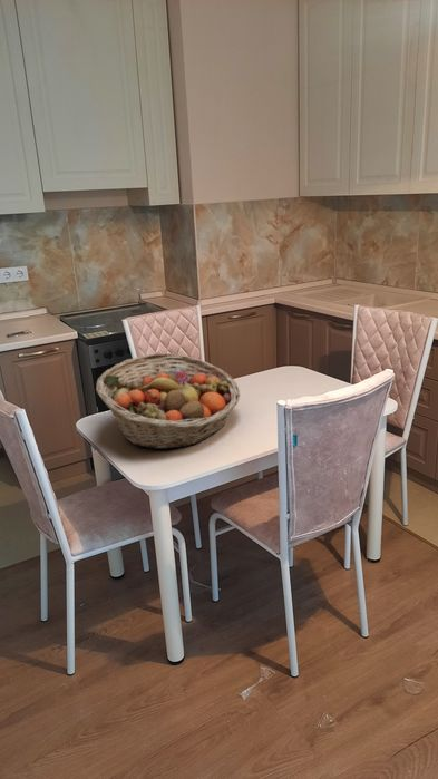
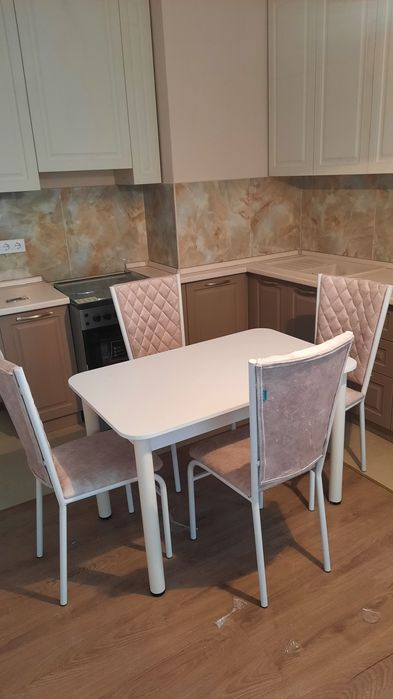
- fruit basket [95,352,241,450]
